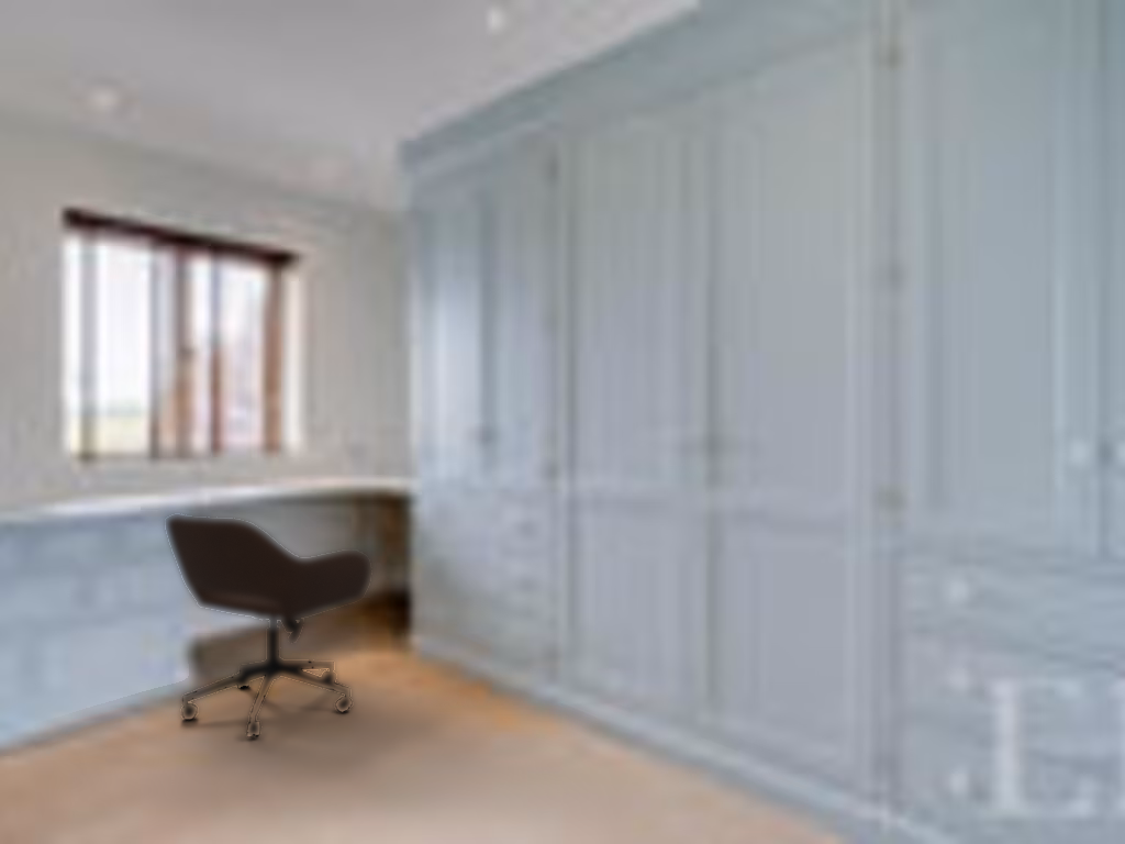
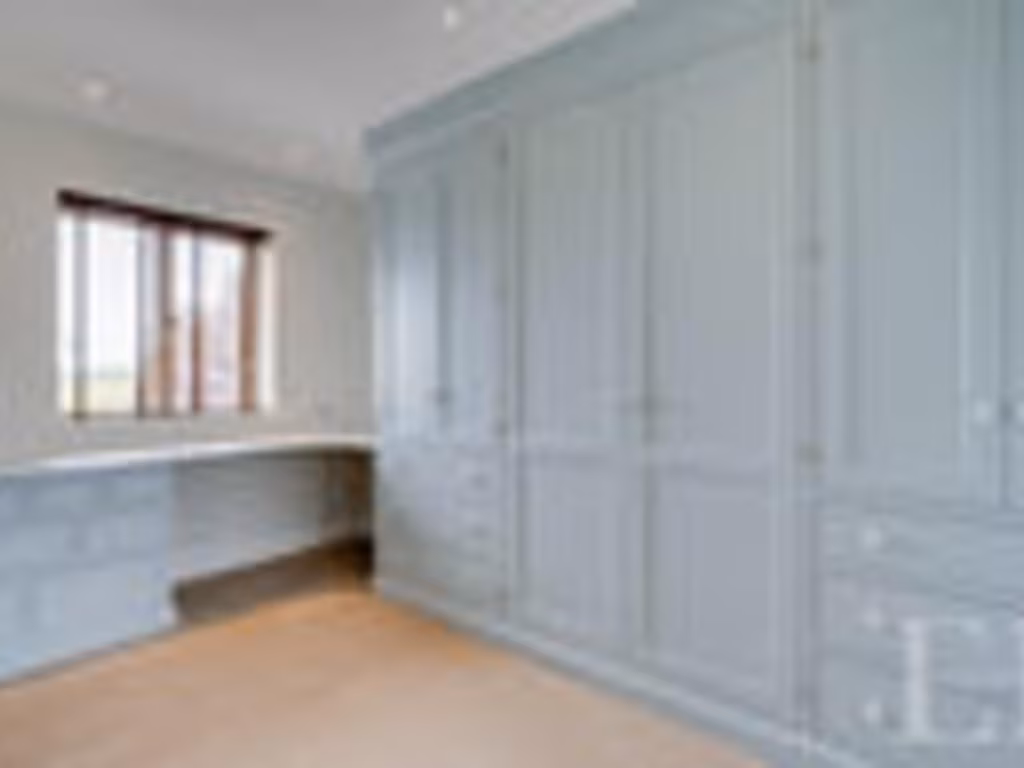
- office chair [165,513,372,738]
